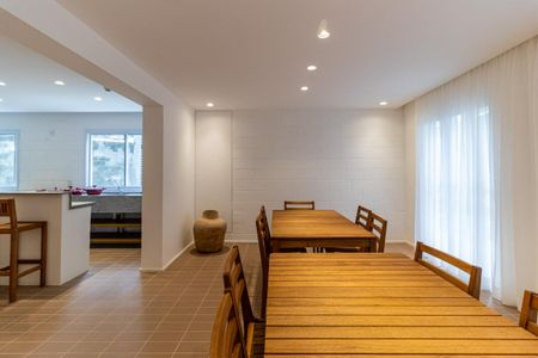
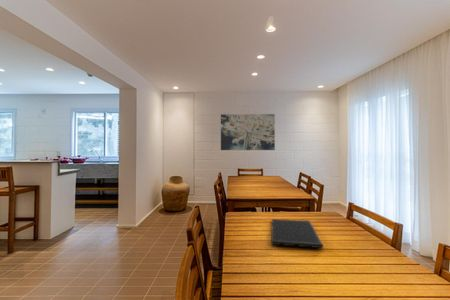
+ cutting board [270,218,324,249]
+ wall art [220,113,276,151]
